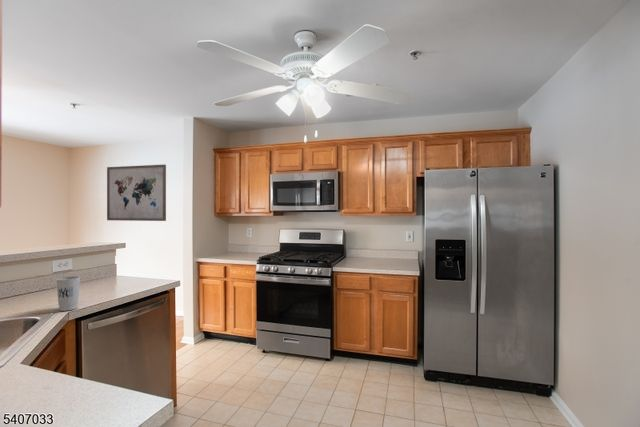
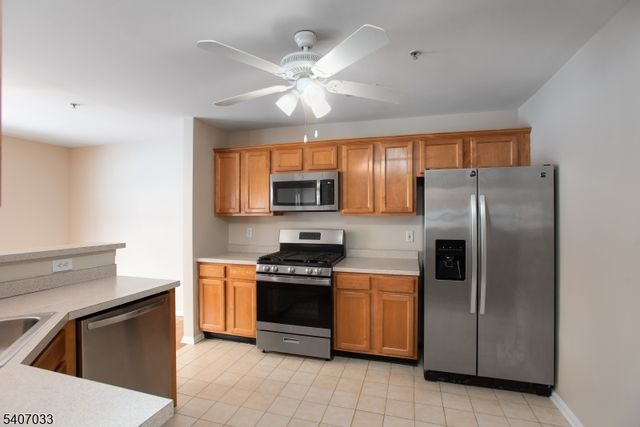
- wall art [106,164,167,222]
- cup [56,275,81,312]
